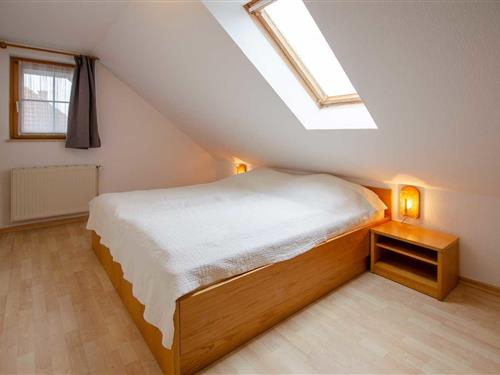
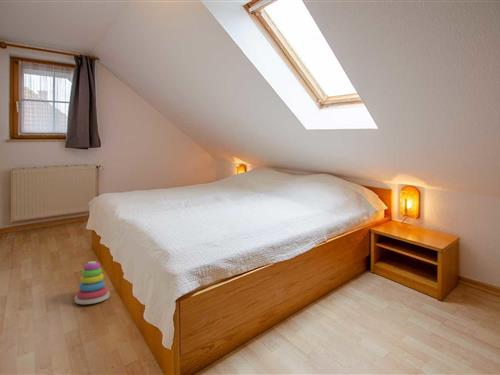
+ stacking toy [74,260,111,305]
